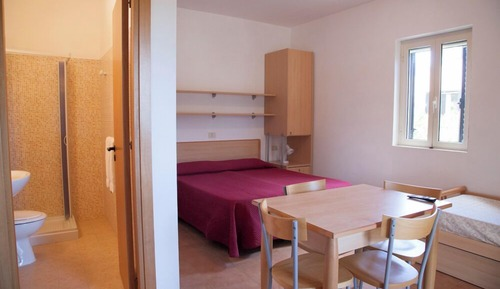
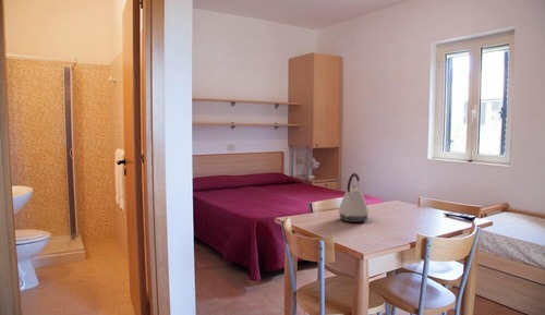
+ kettle [338,172,370,223]
